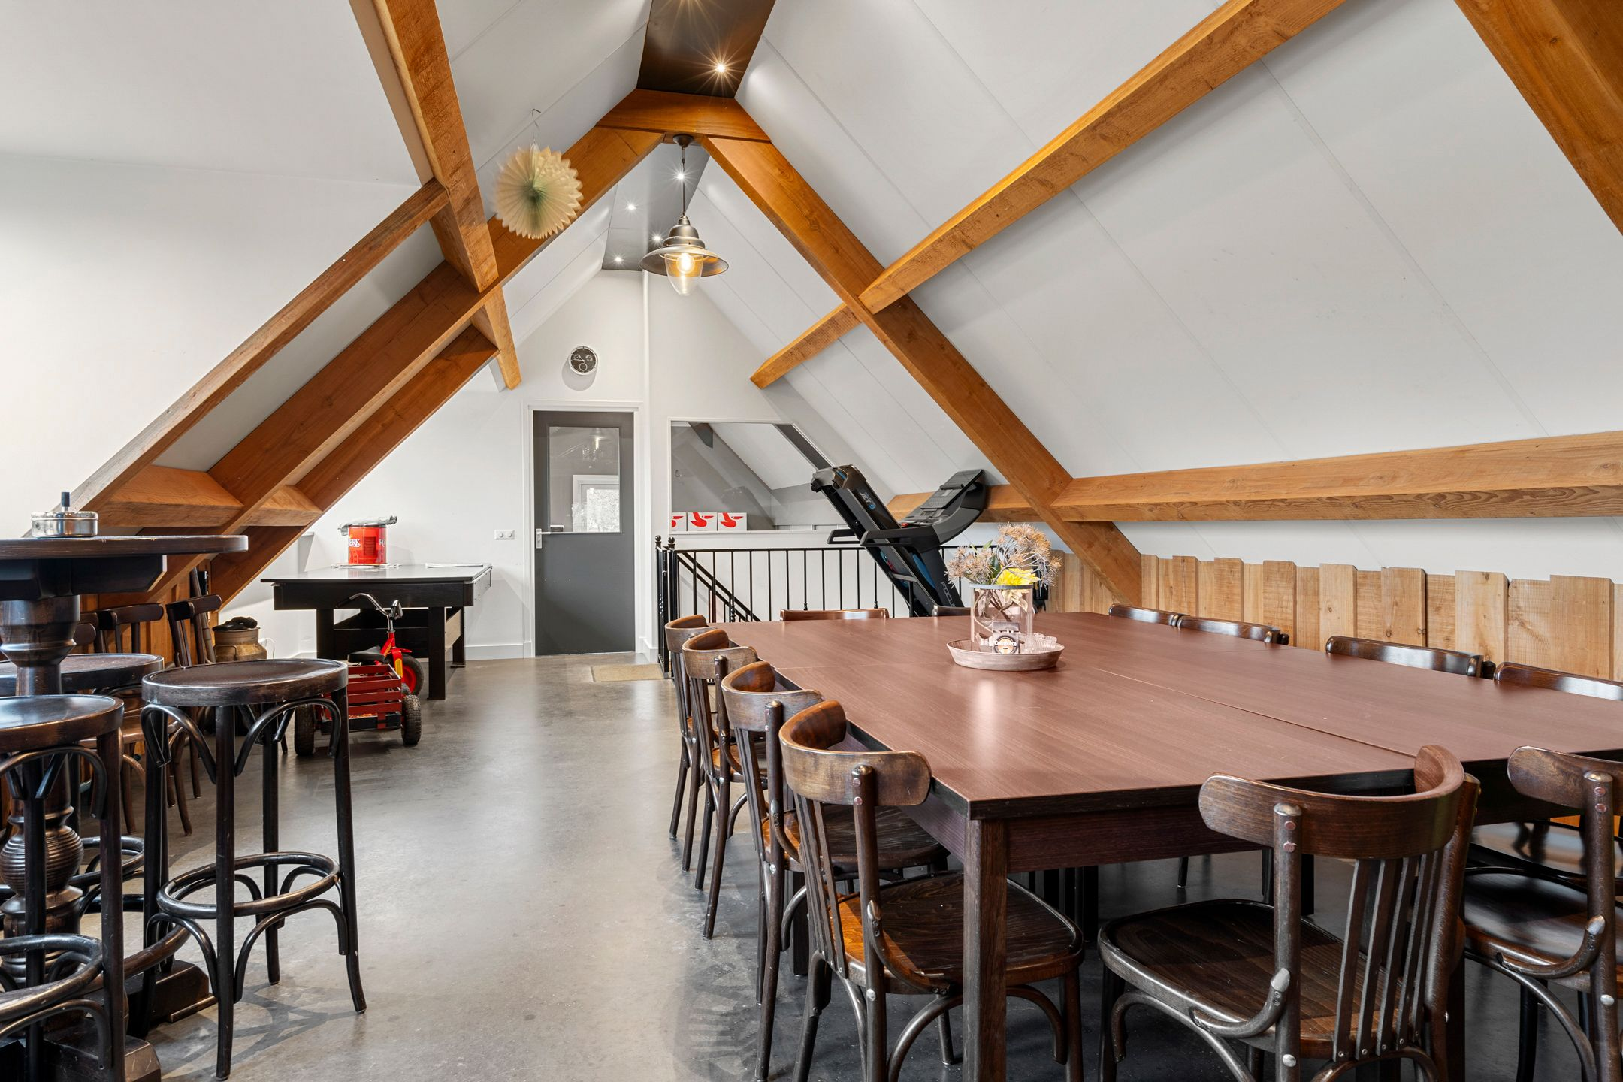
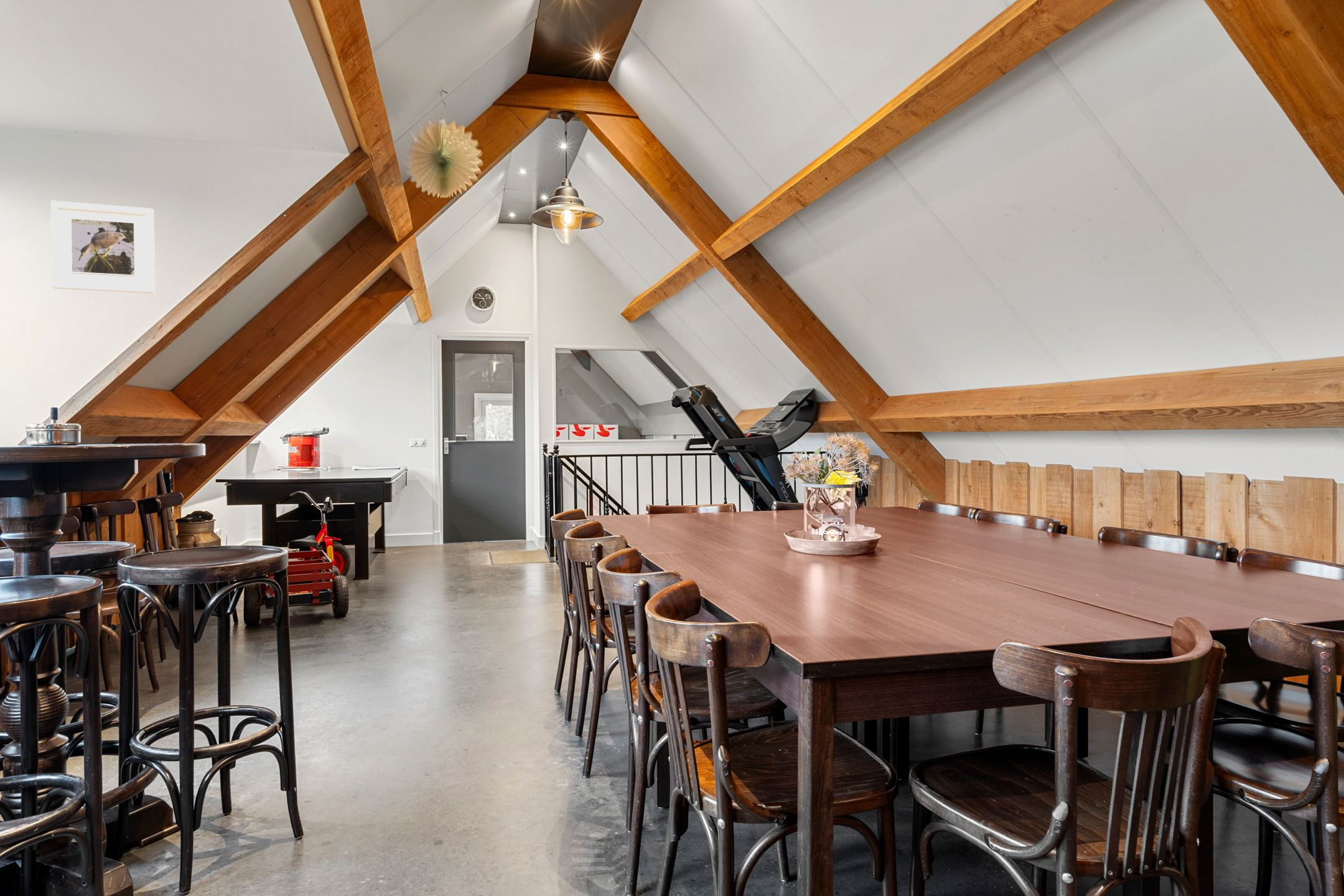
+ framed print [50,200,156,294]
